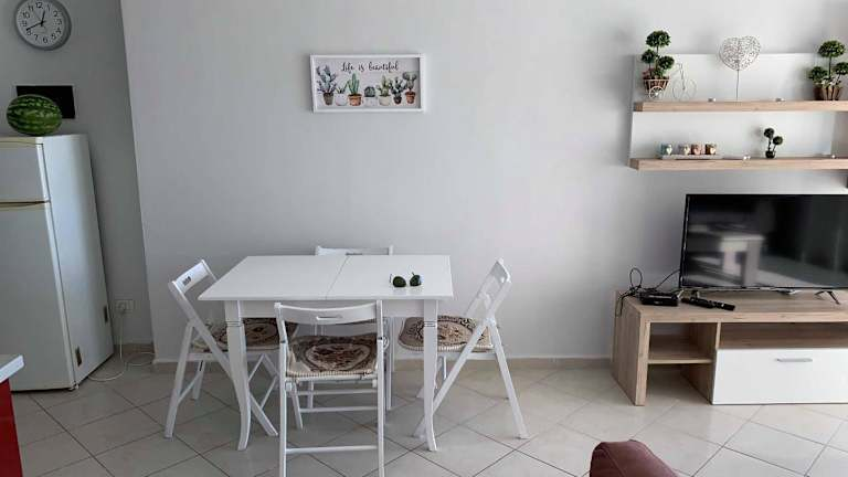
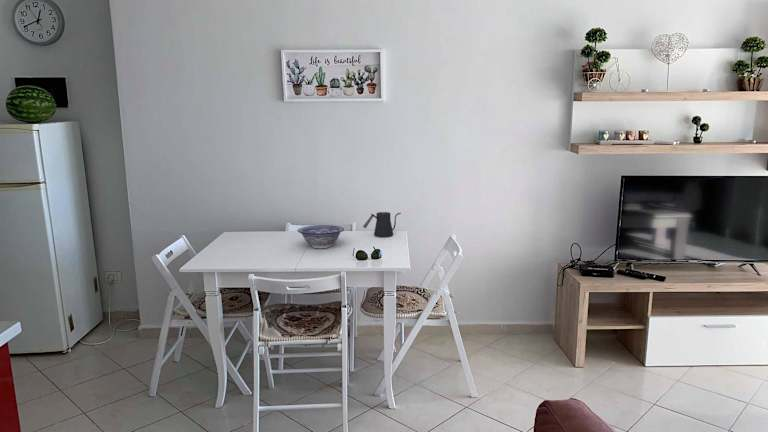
+ kettle [362,211,402,238]
+ decorative bowl [297,224,345,249]
